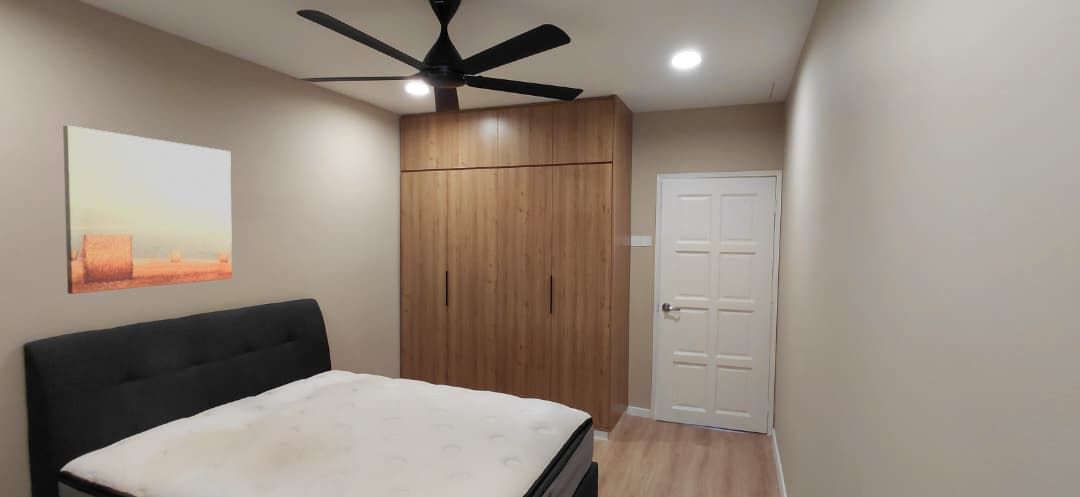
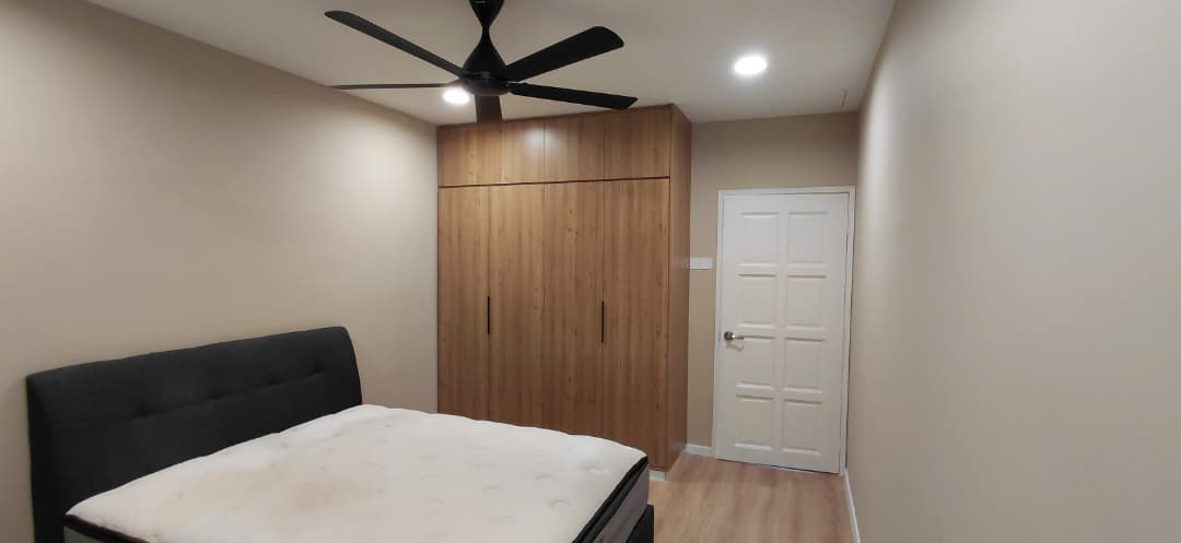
- wall art [62,125,233,295]
